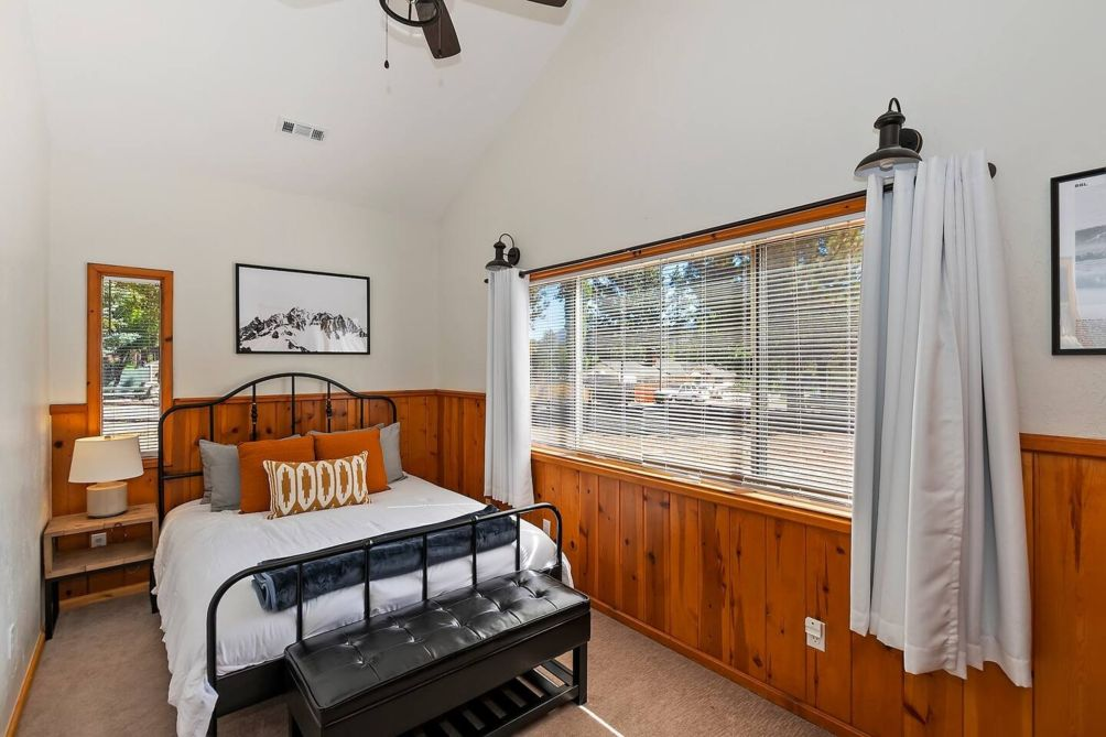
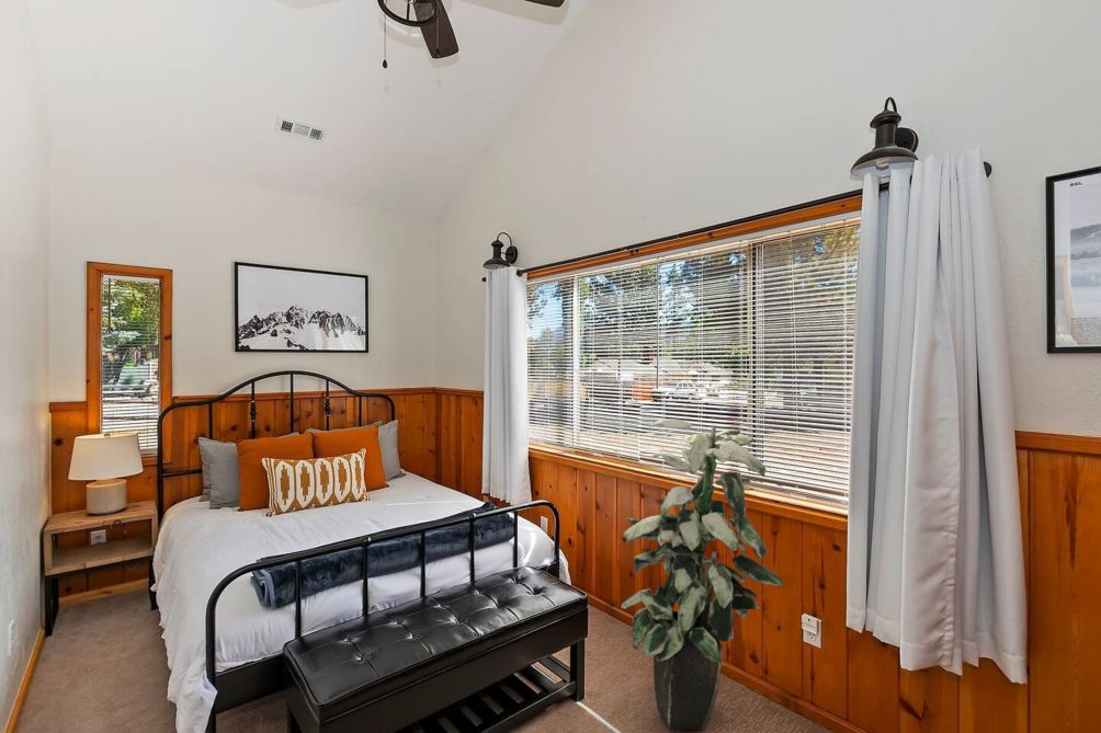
+ indoor plant [620,417,785,731]
